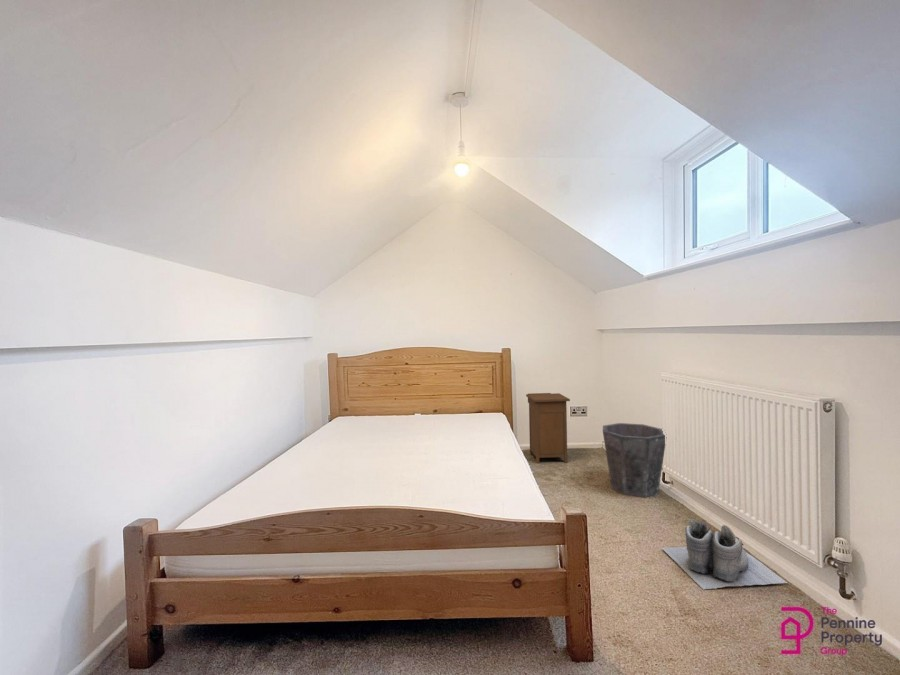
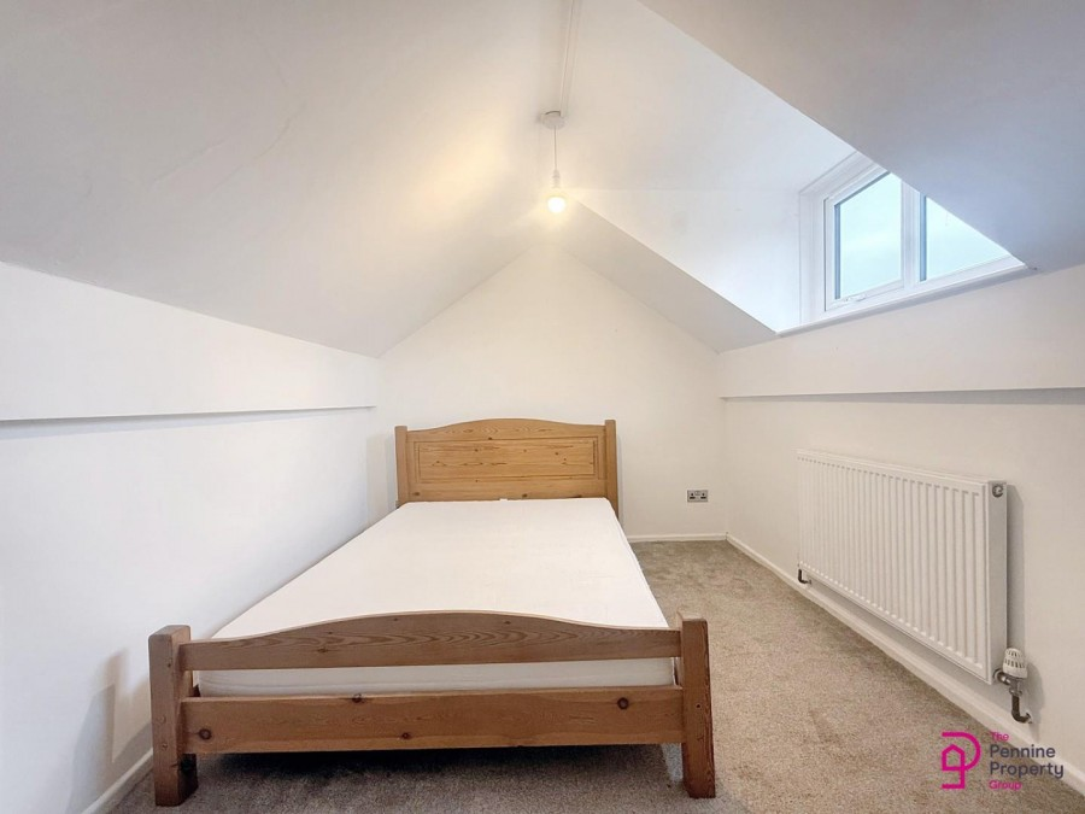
- boots [661,518,788,591]
- waste bin [602,422,666,498]
- nightstand [525,392,571,464]
